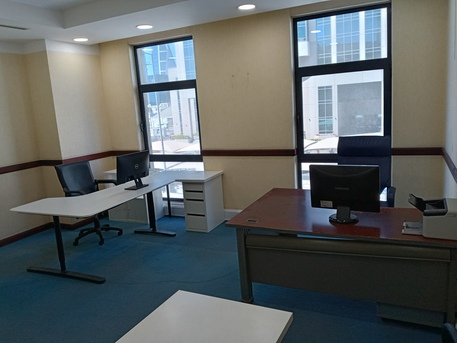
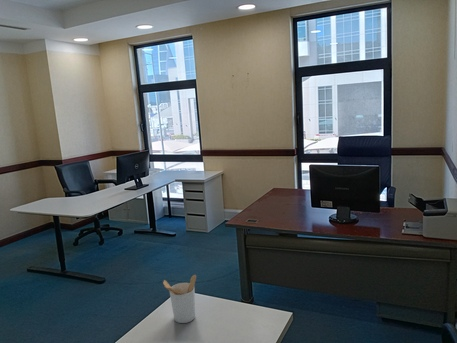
+ utensil holder [162,274,197,324]
